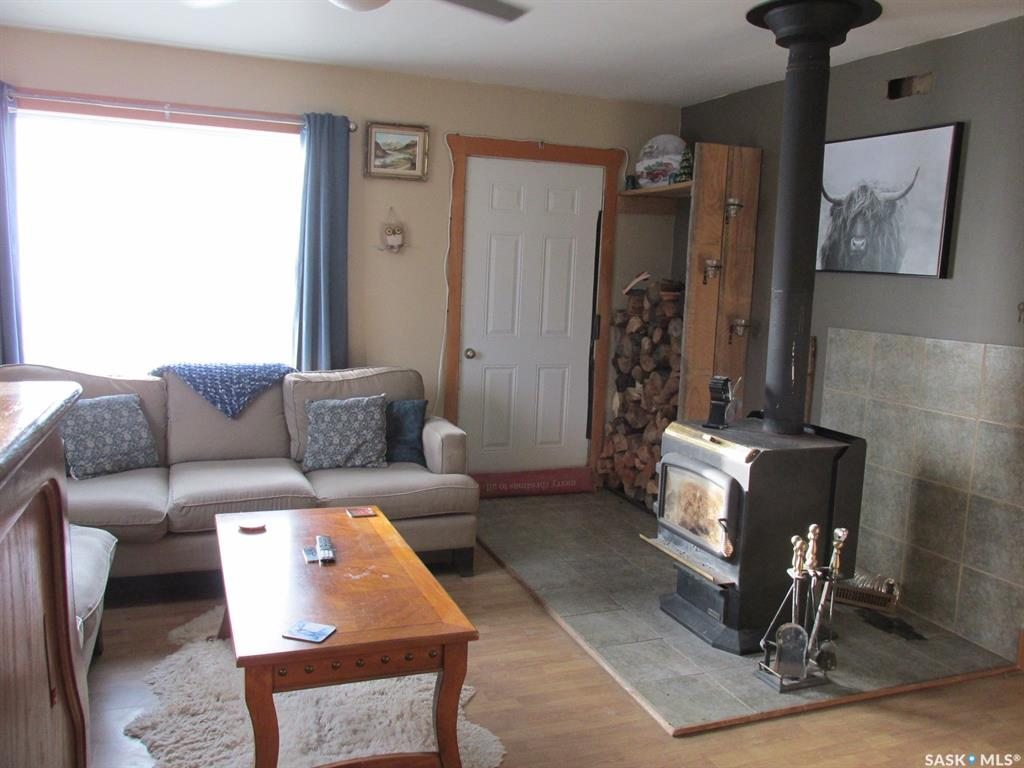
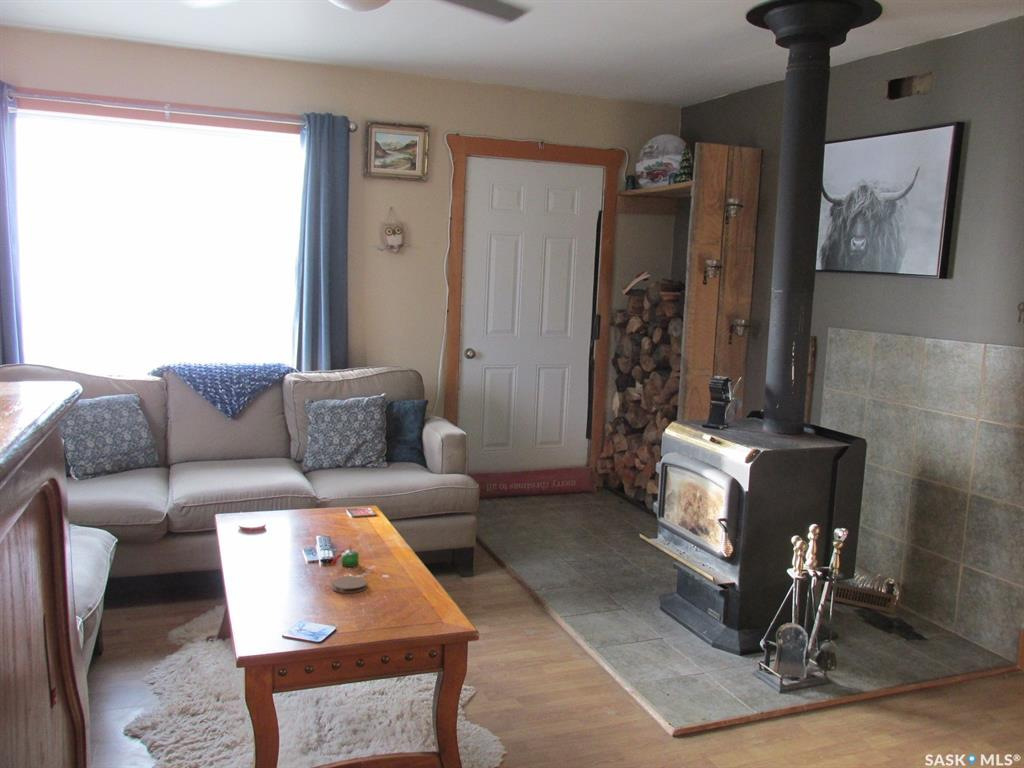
+ candle [330,543,360,568]
+ coaster [331,575,368,594]
